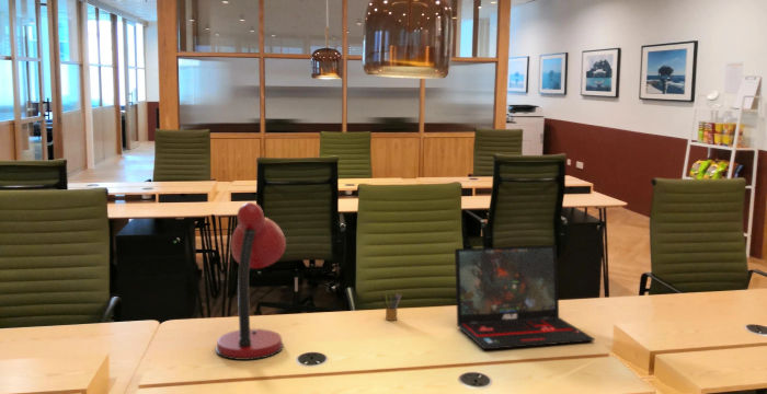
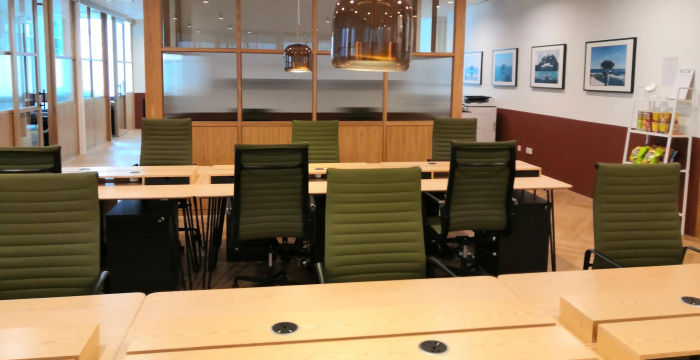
- laptop [454,244,596,350]
- pencil box [379,292,403,322]
- desk lamp [215,201,287,361]
